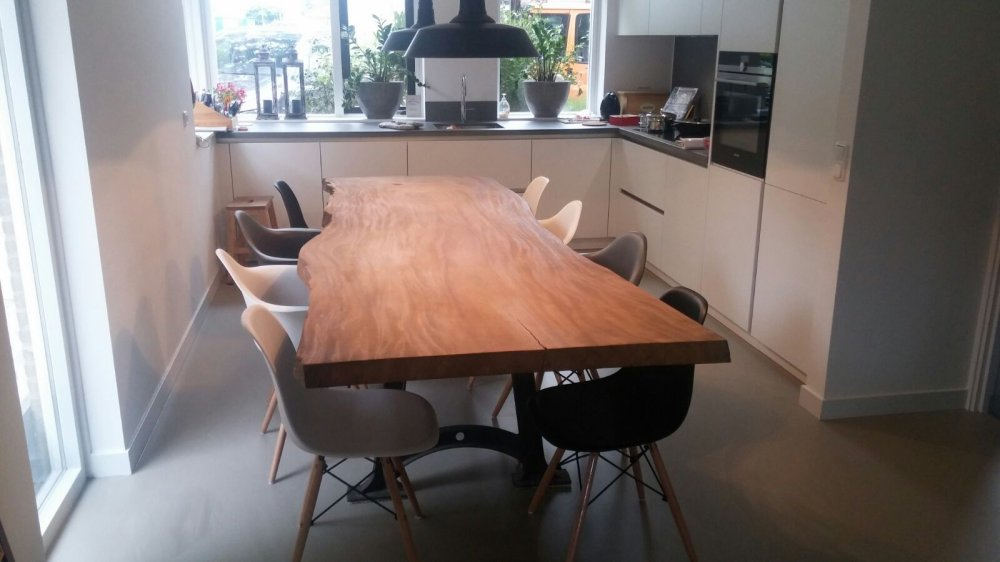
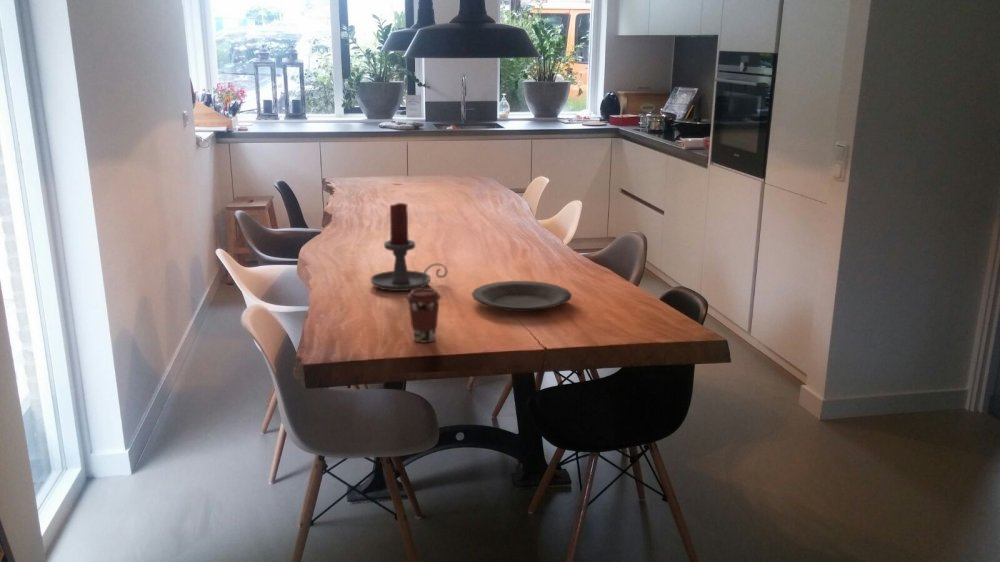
+ candle holder [369,202,448,292]
+ plate [471,280,573,313]
+ coffee cup [405,287,442,344]
